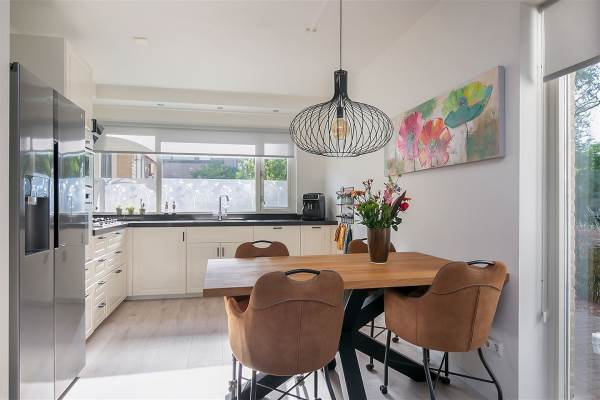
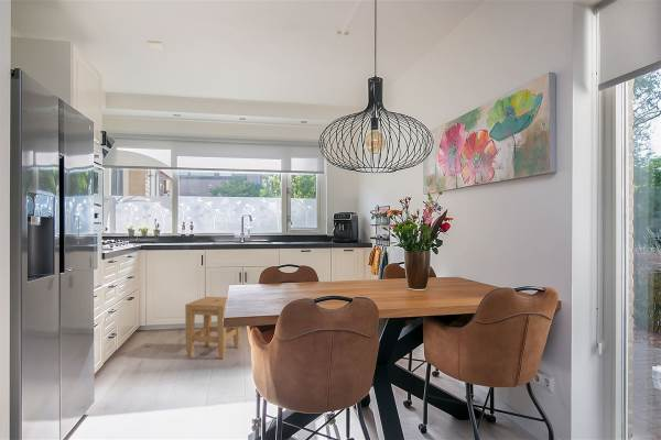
+ stool [184,296,241,360]
